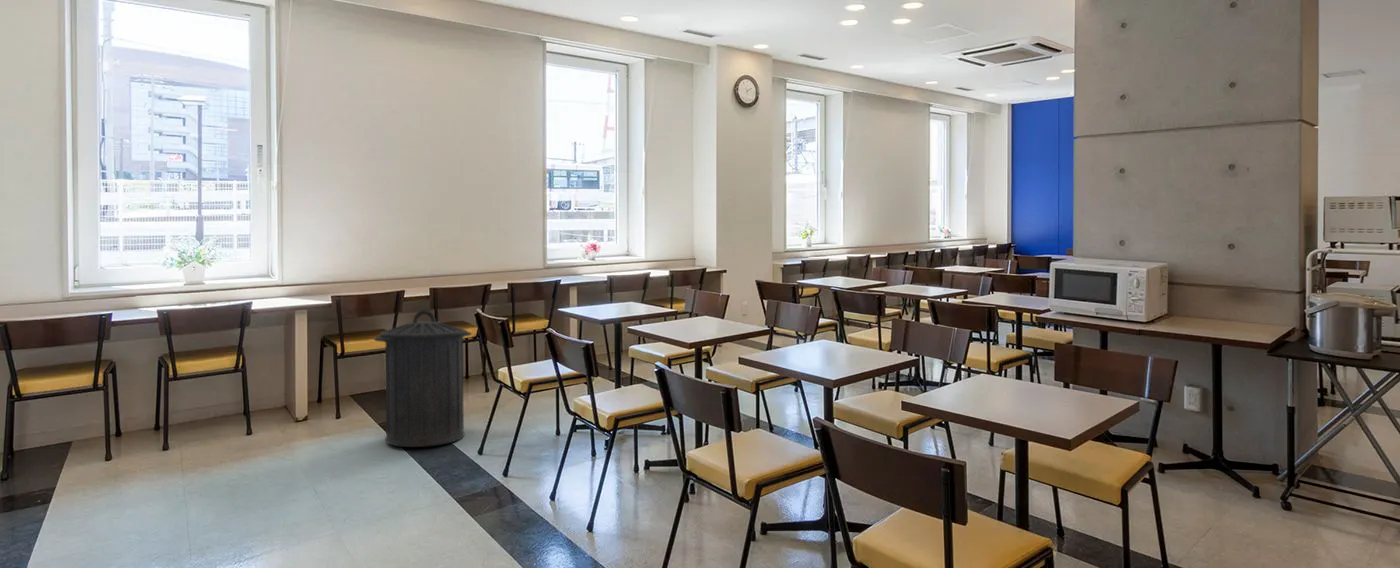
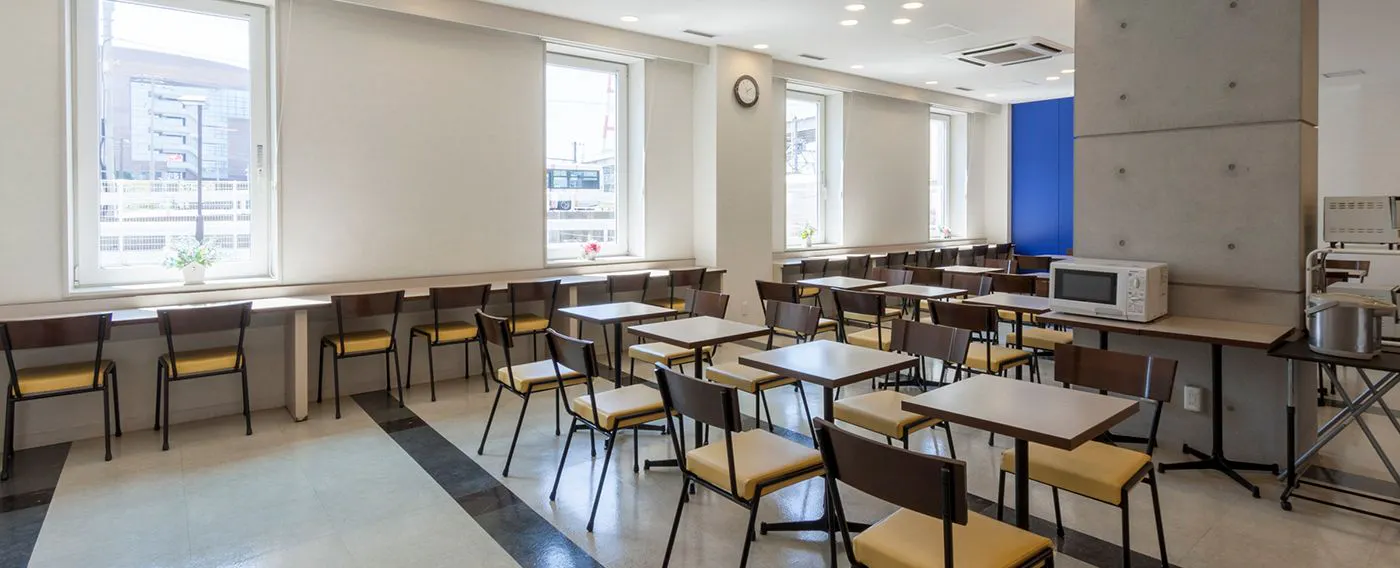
- trash can [373,309,473,448]
